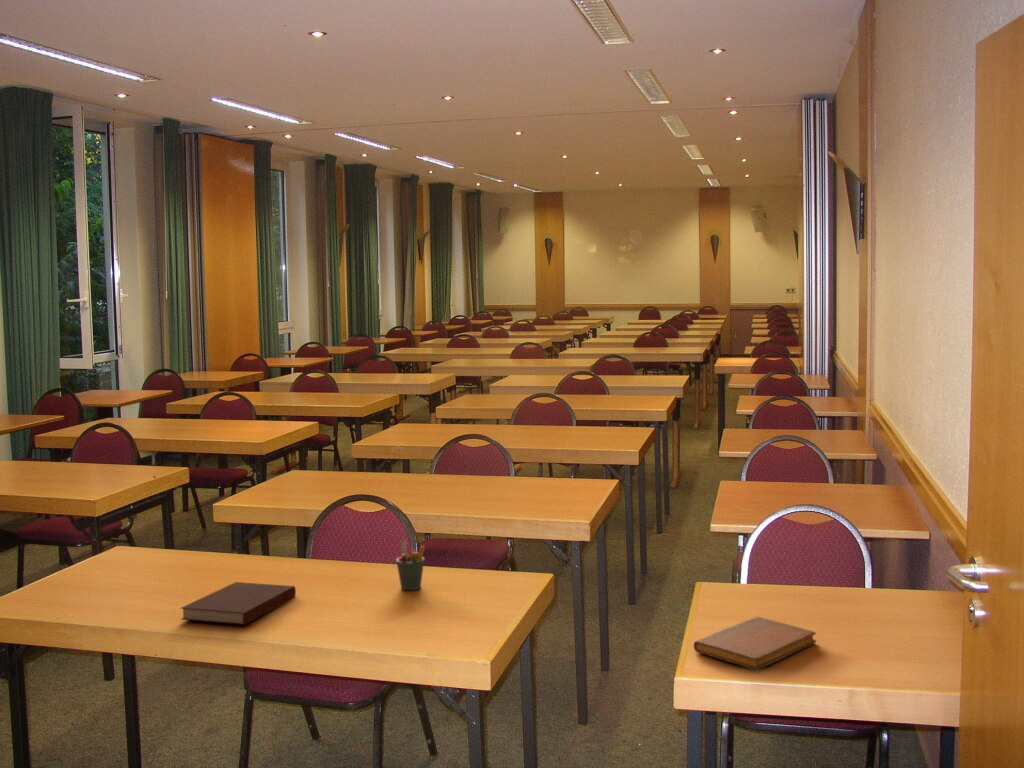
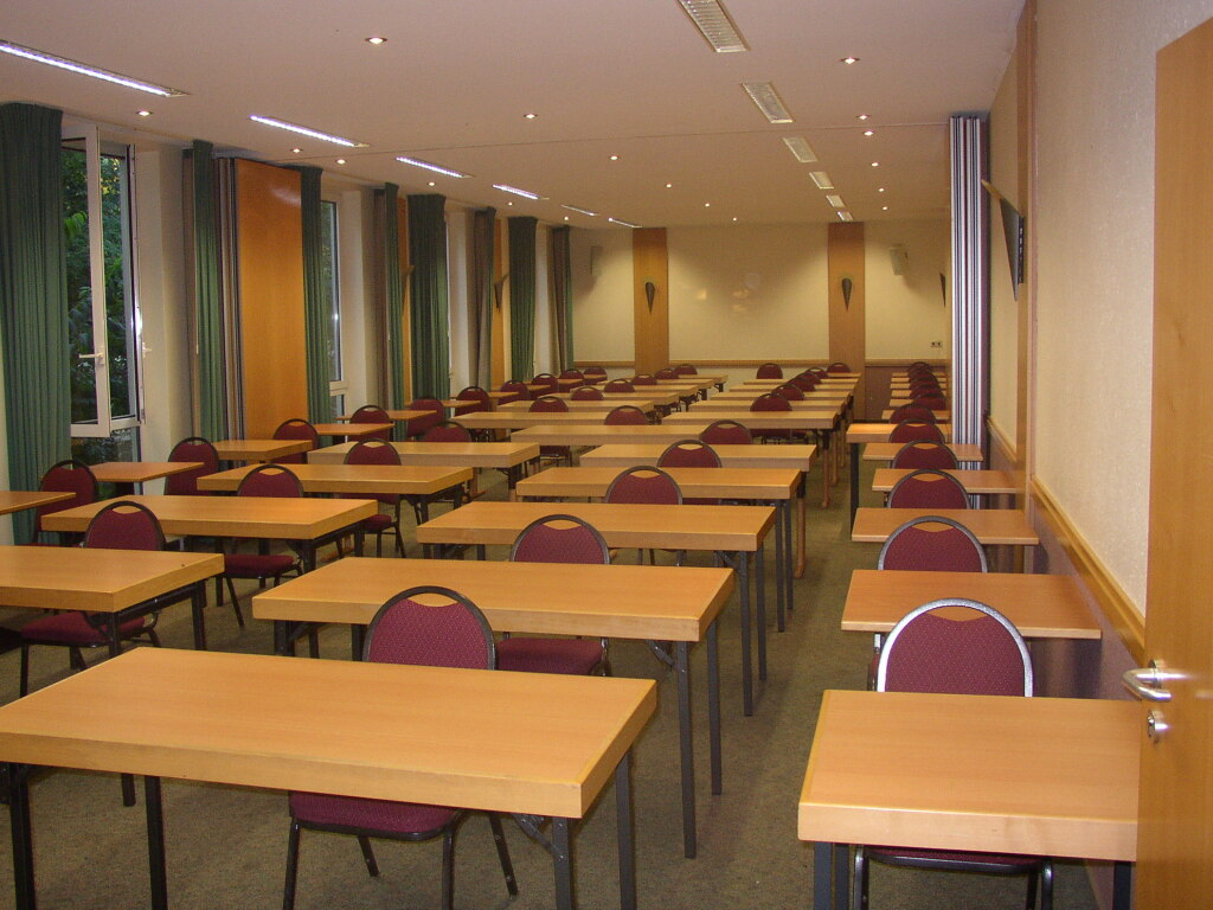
- notebook [693,616,817,671]
- notebook [180,581,297,626]
- pen holder [395,540,426,591]
